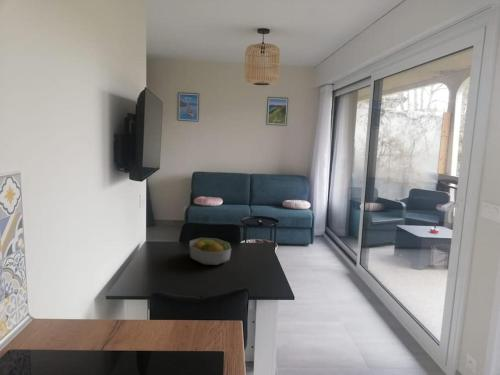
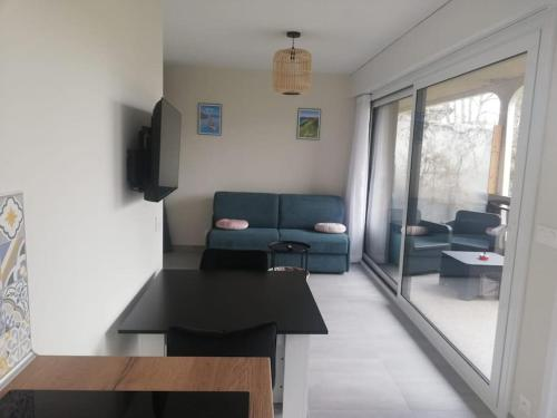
- fruit bowl [189,237,232,266]
